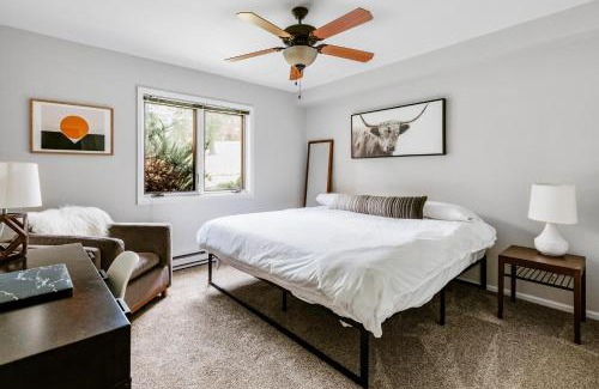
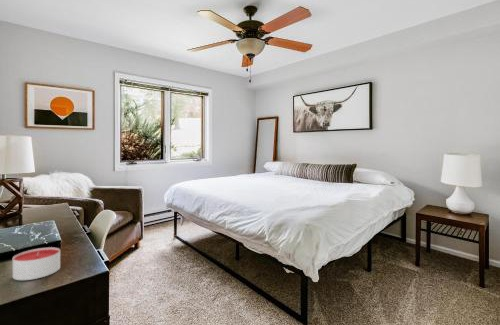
+ candle [12,246,61,281]
